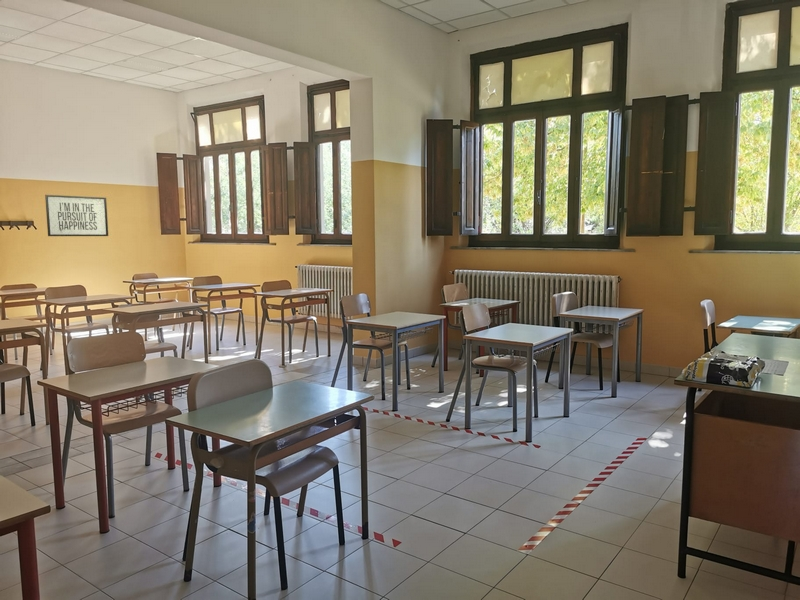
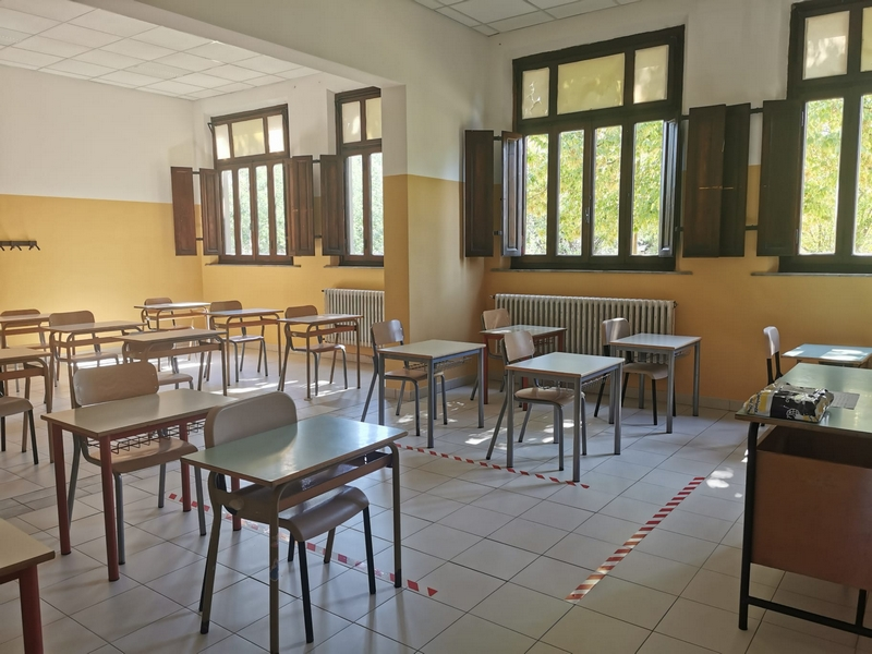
- mirror [44,194,109,237]
